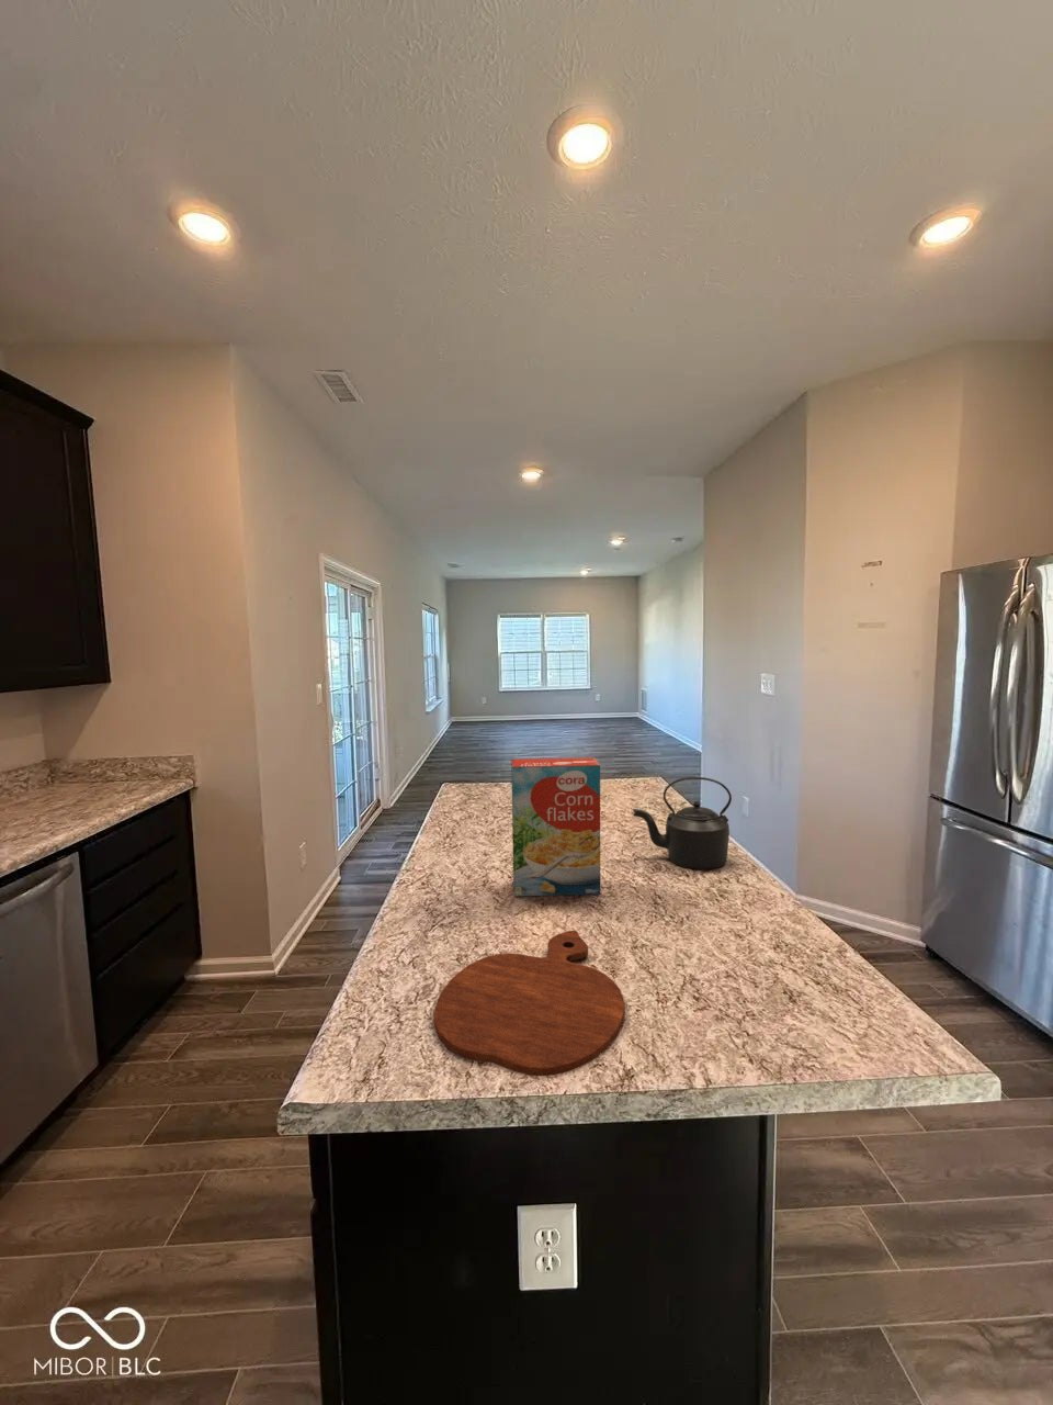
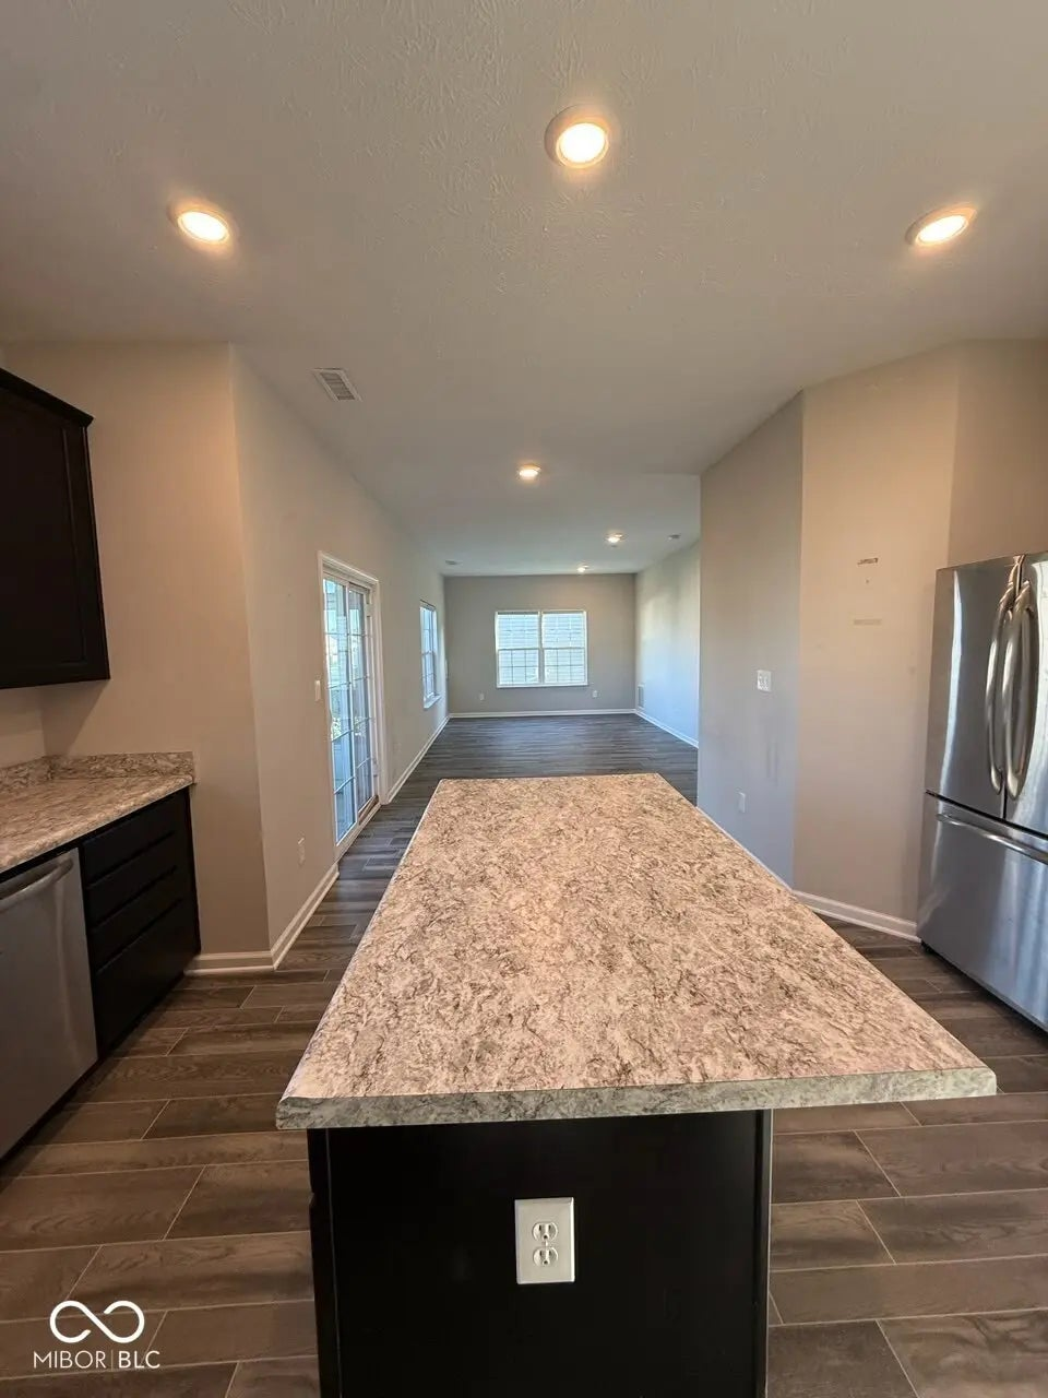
- cutting board [432,929,626,1076]
- cereal box [510,757,601,897]
- kettle [632,776,732,871]
